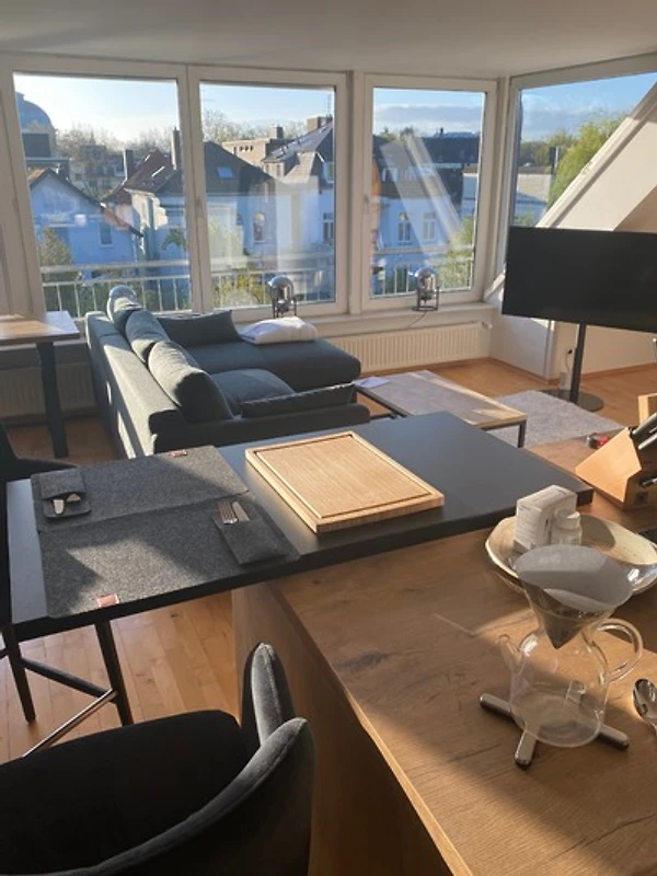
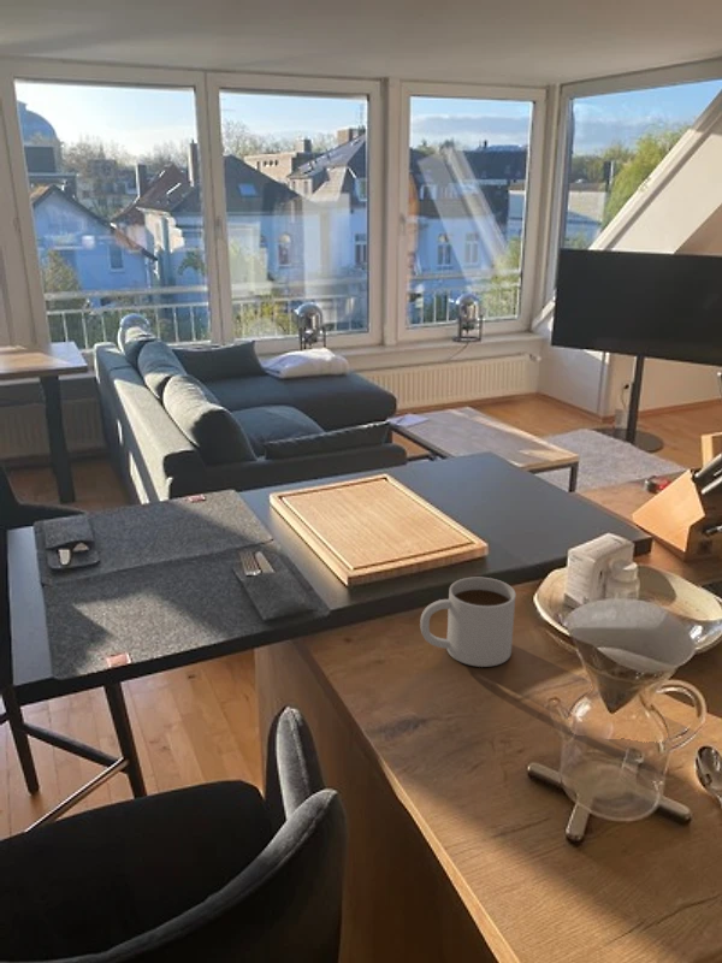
+ mug [419,577,516,668]
